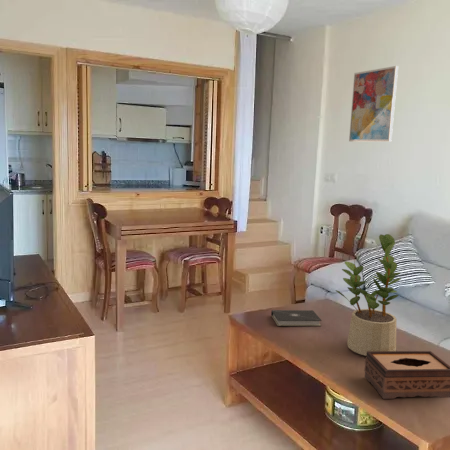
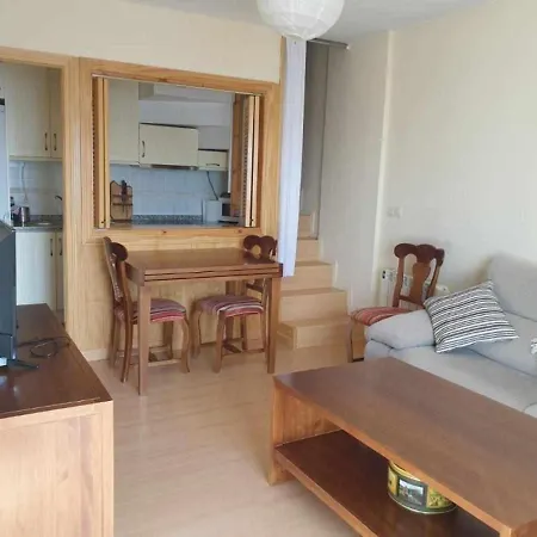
- book [270,309,323,327]
- potted plant [335,233,402,357]
- tissue box [363,350,450,400]
- wall art [348,65,399,143]
